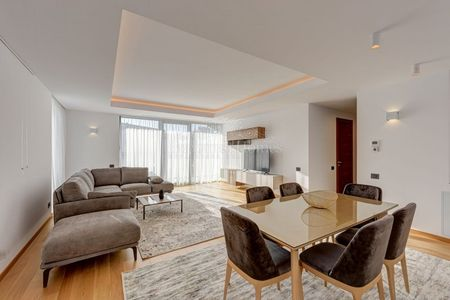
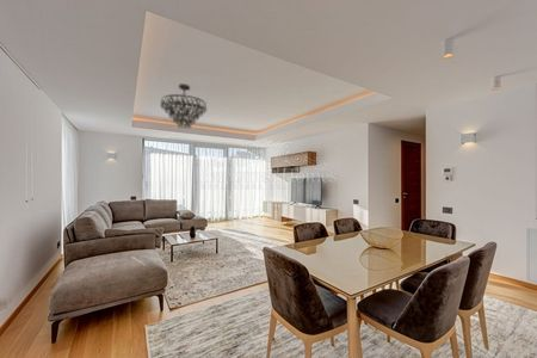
+ chandelier [160,82,208,130]
